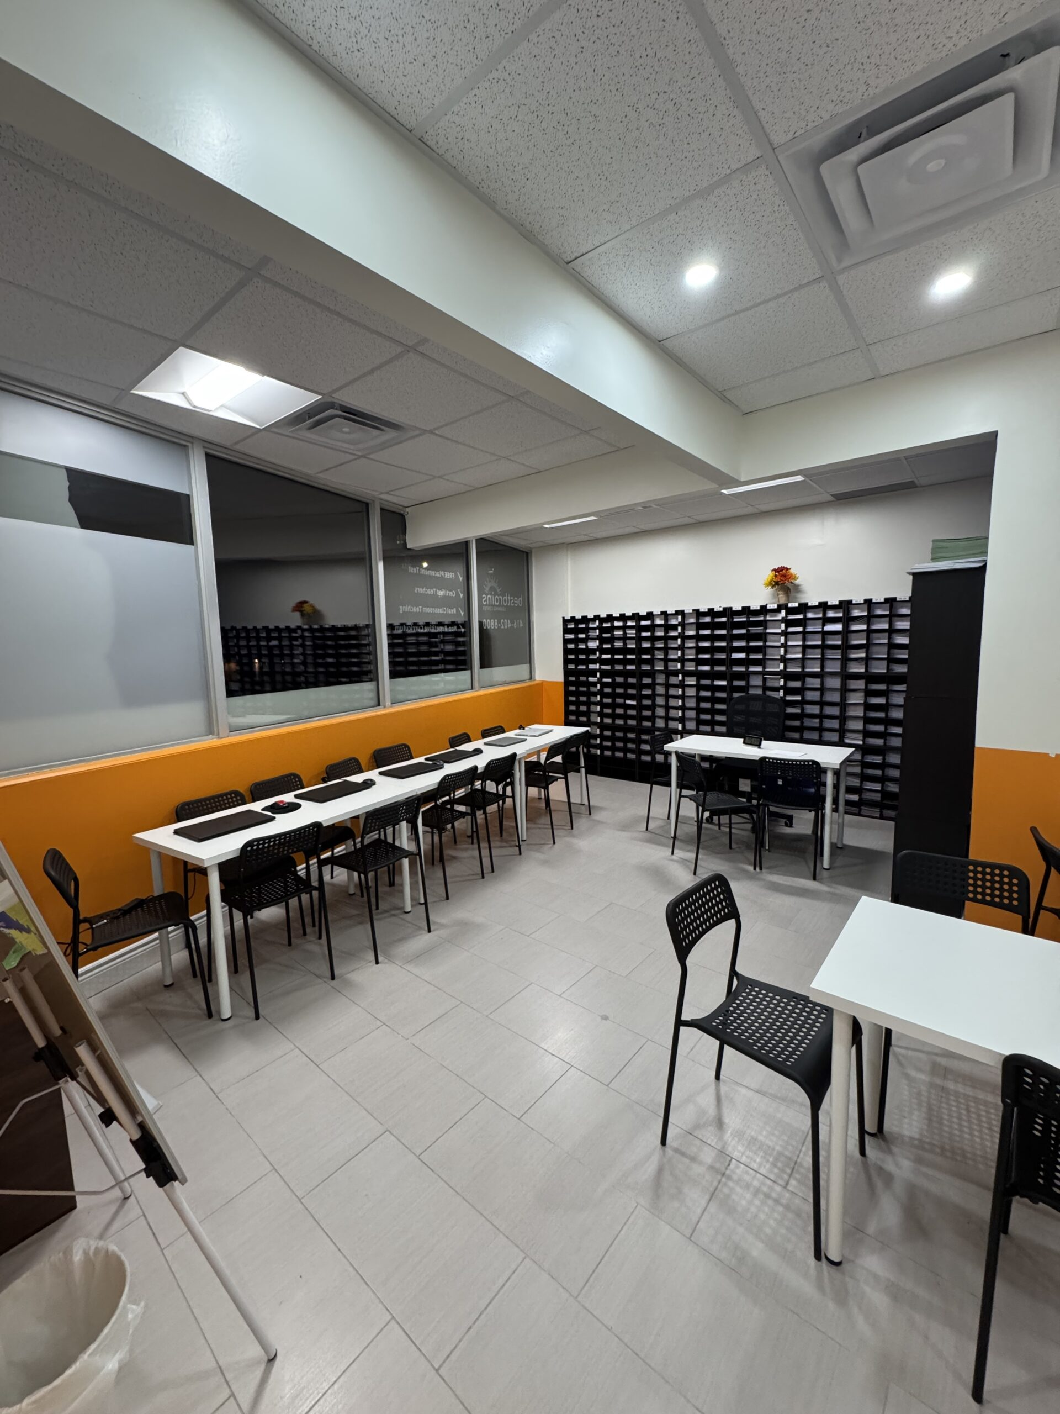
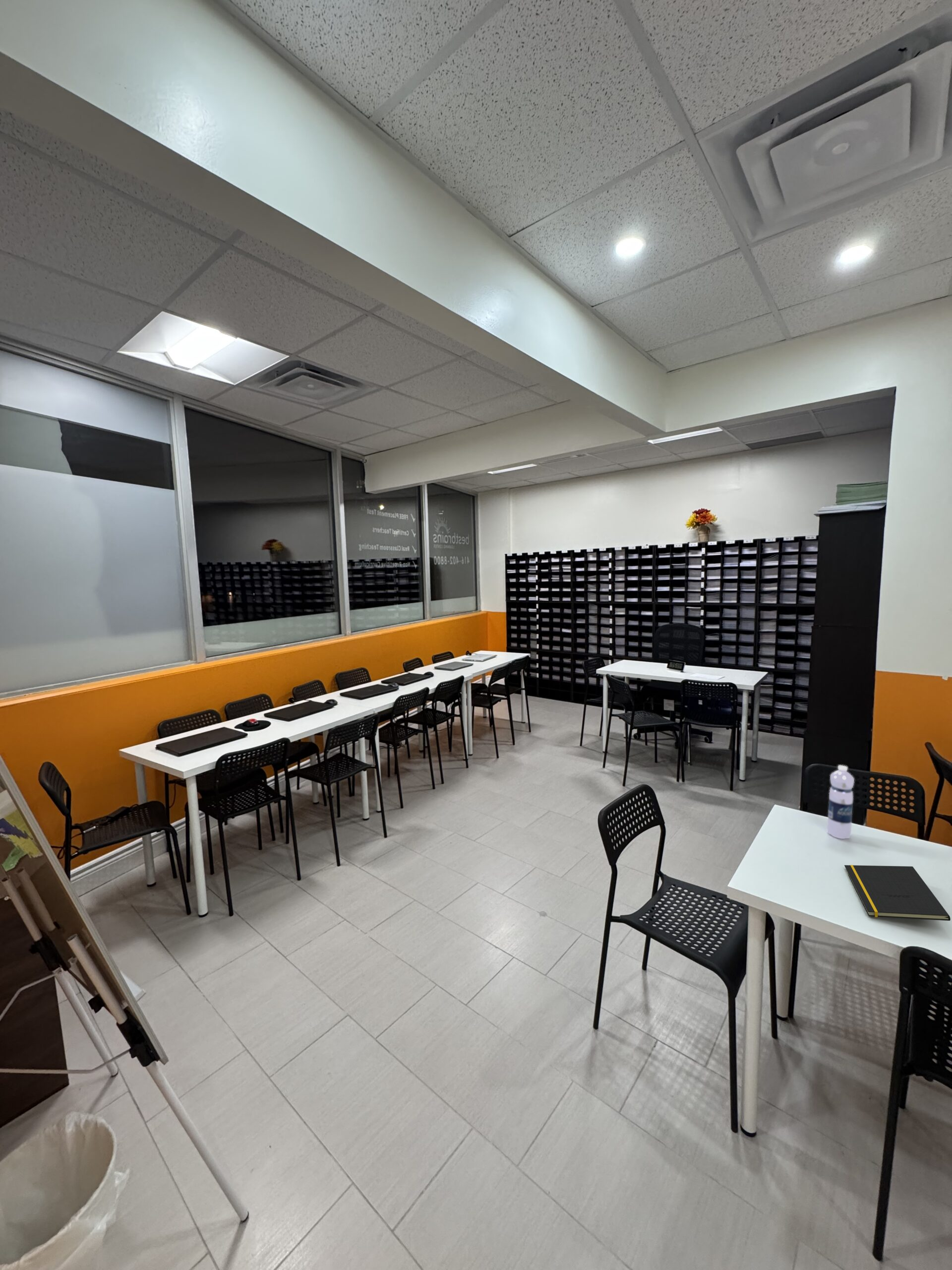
+ notepad [844,864,951,921]
+ water bottle [827,765,855,839]
